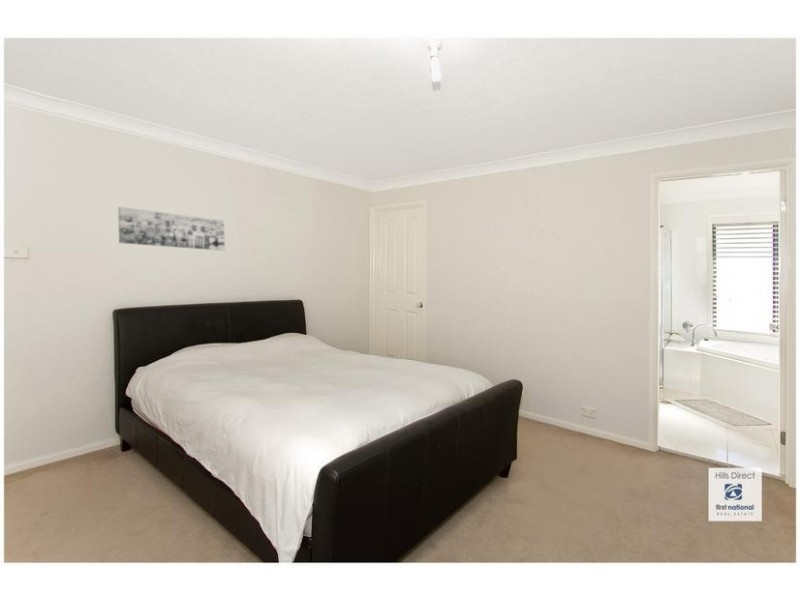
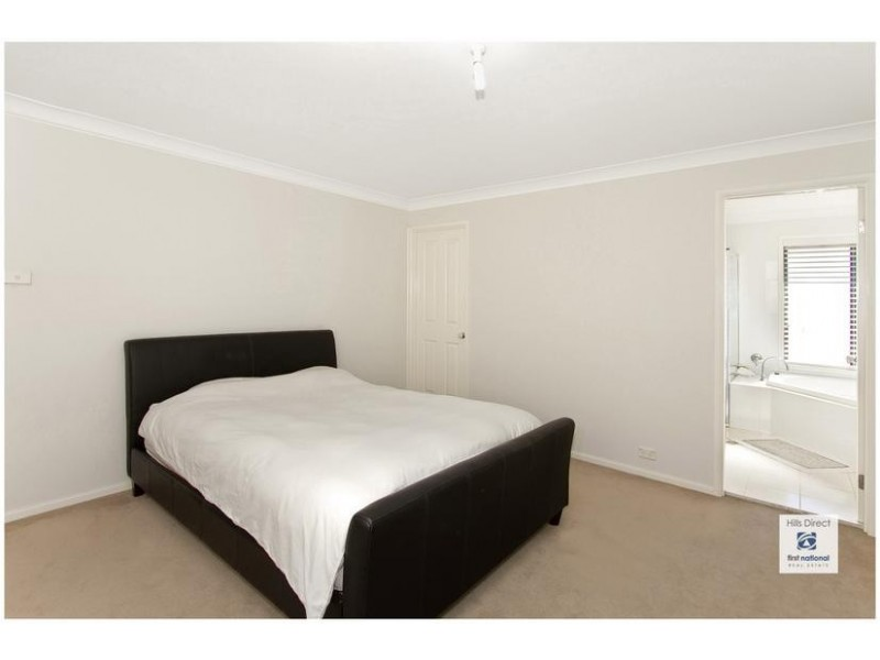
- wall art [117,206,225,252]
